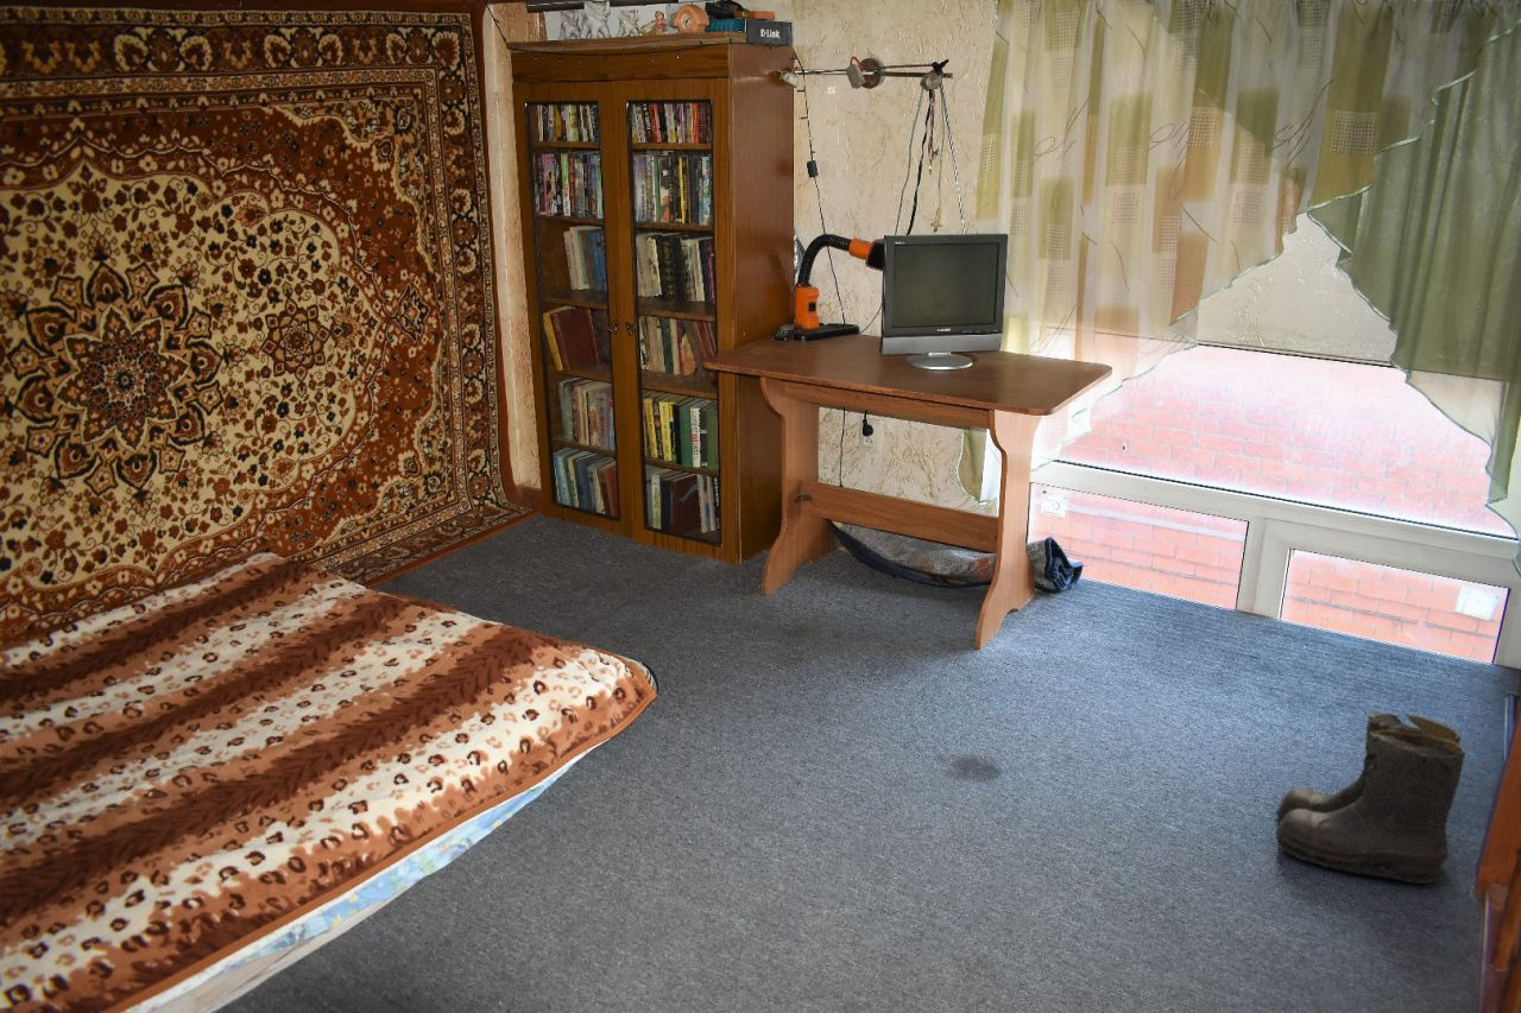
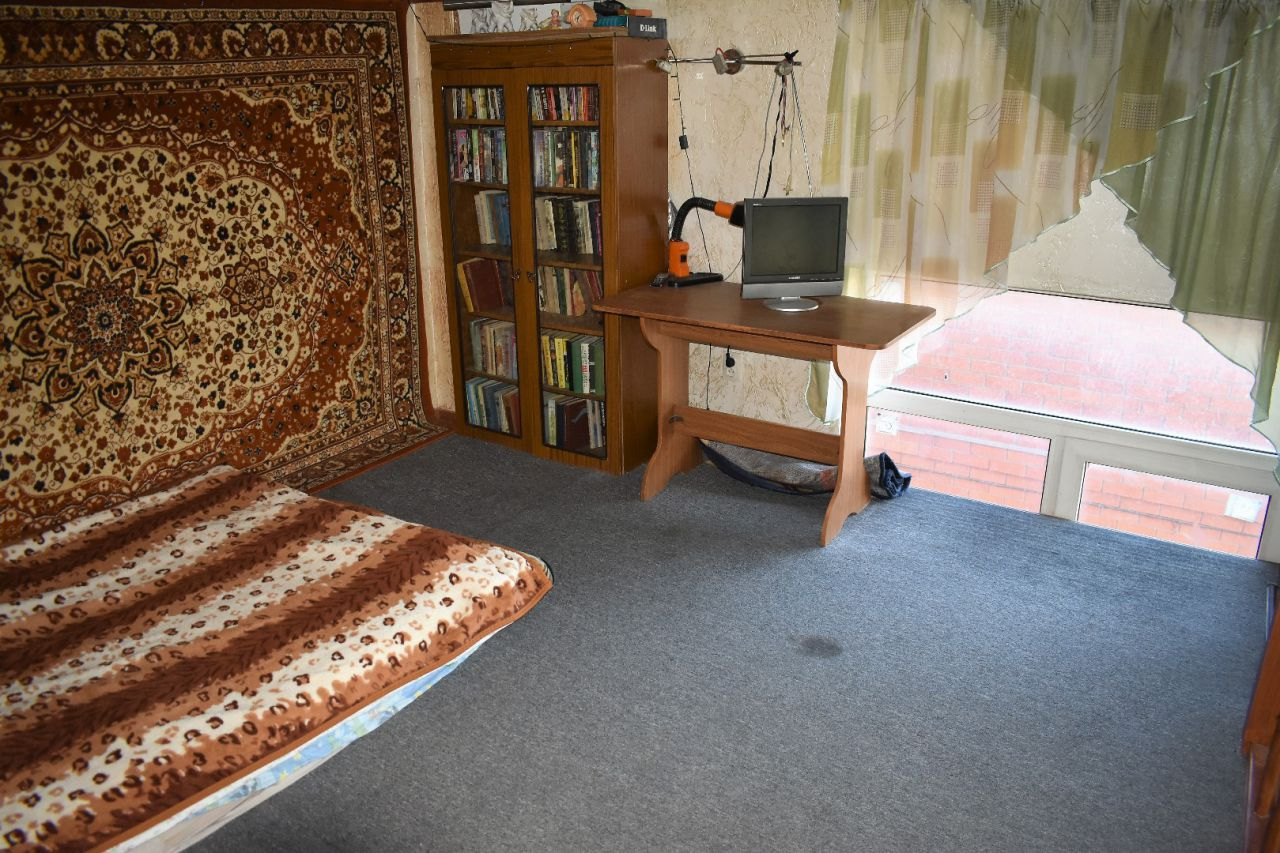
- boots [1273,711,1468,885]
